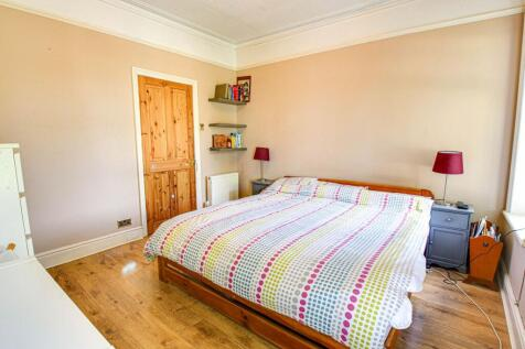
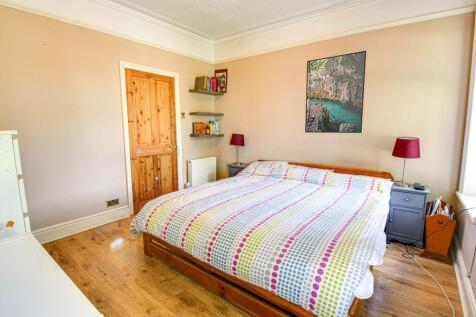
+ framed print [304,50,367,134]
